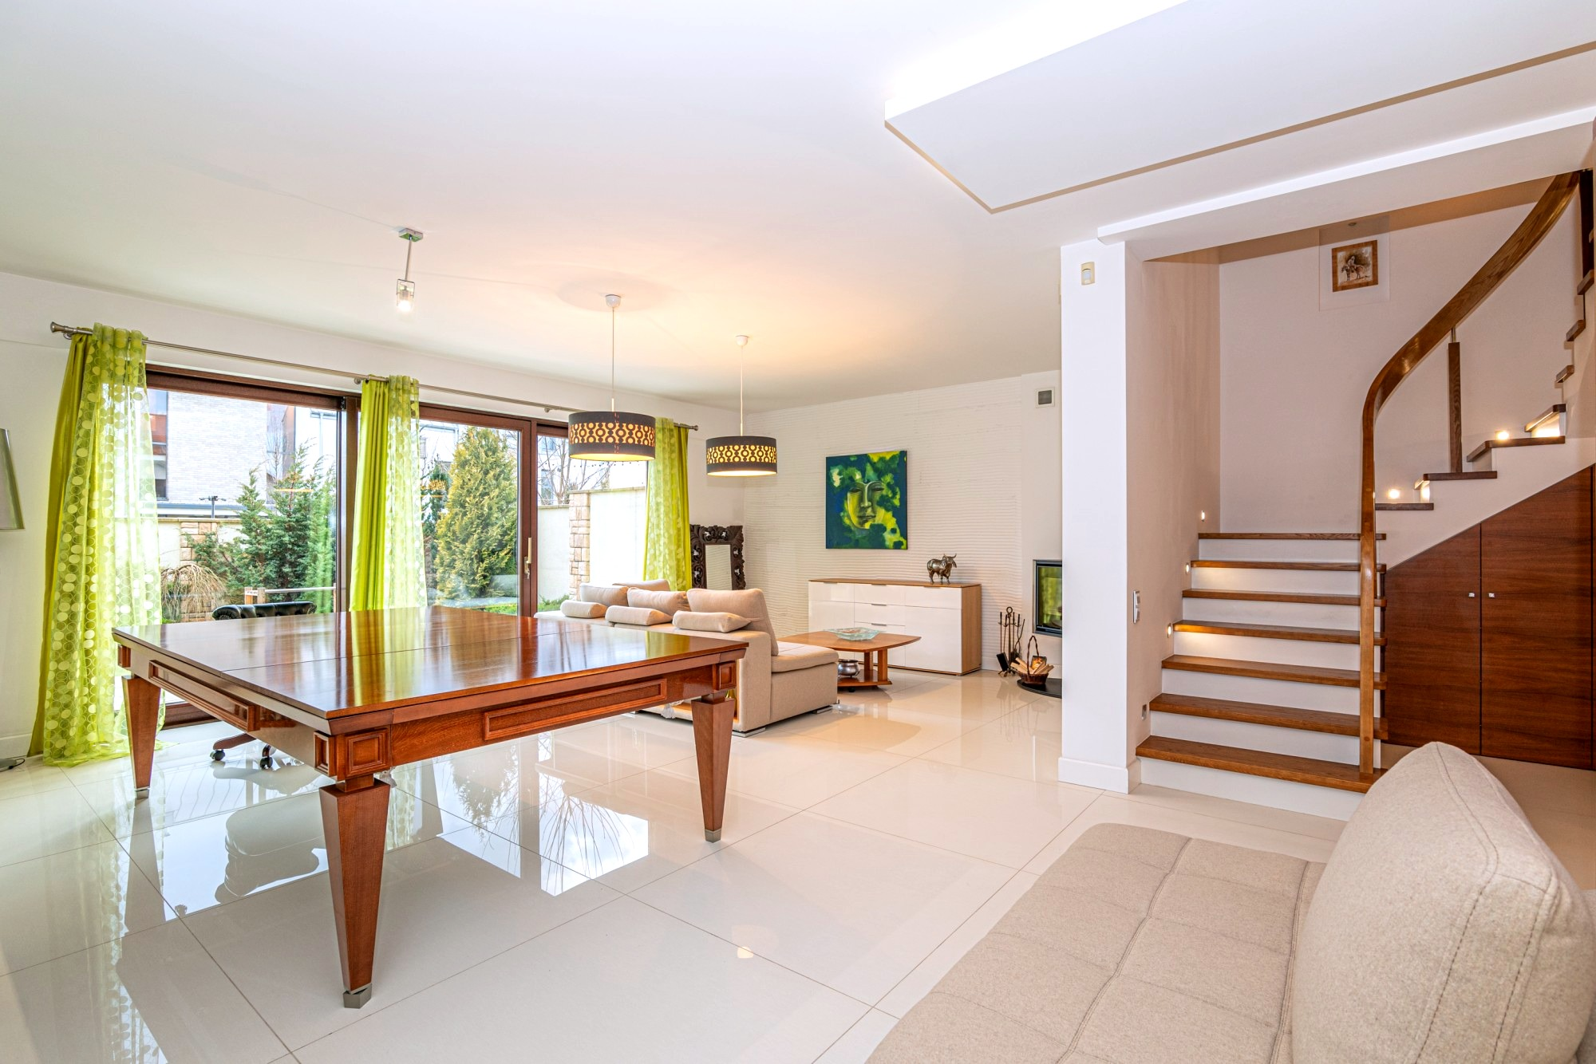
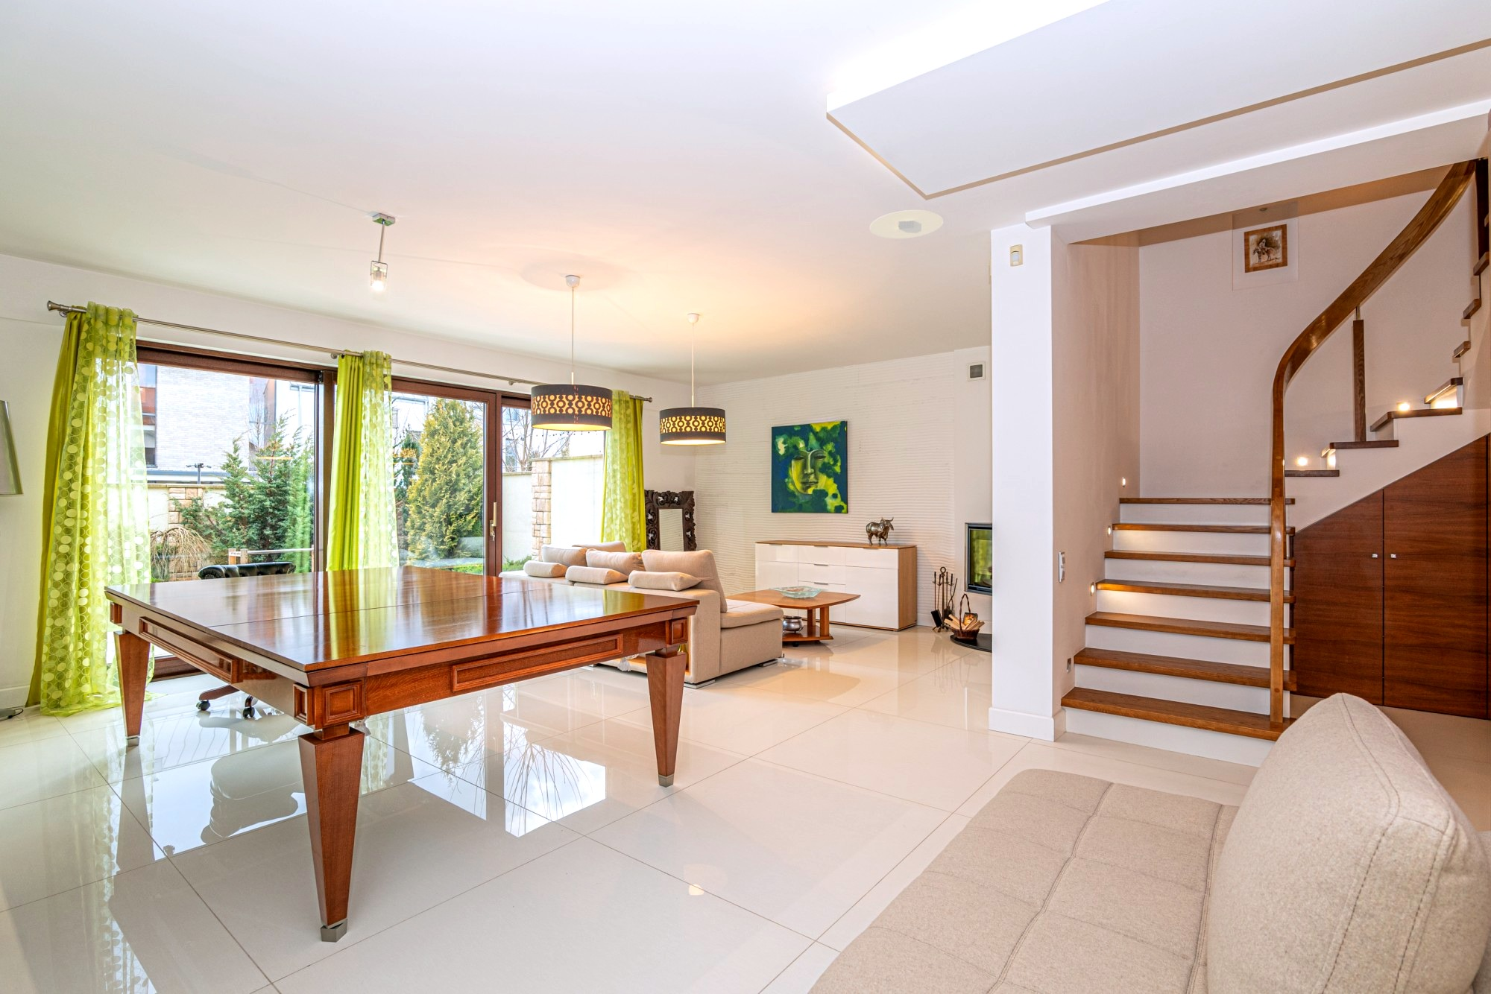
+ recessed light [870,210,944,240]
